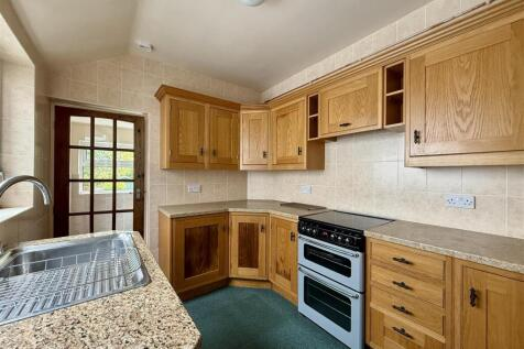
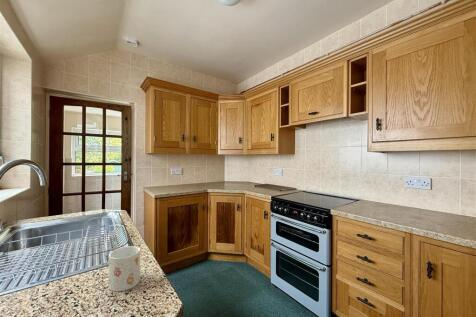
+ mug [108,245,141,292]
